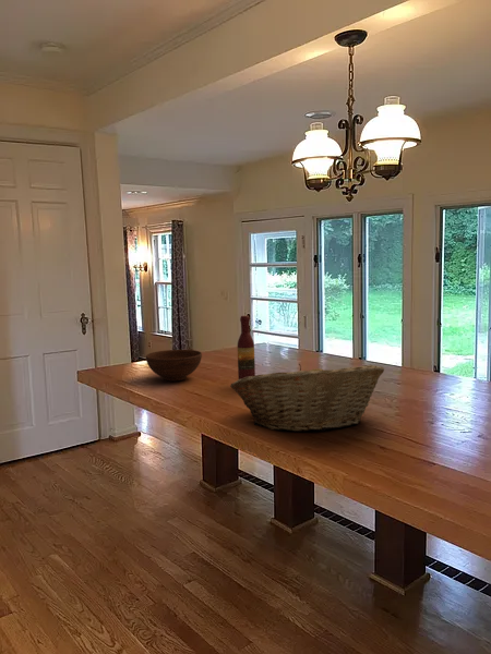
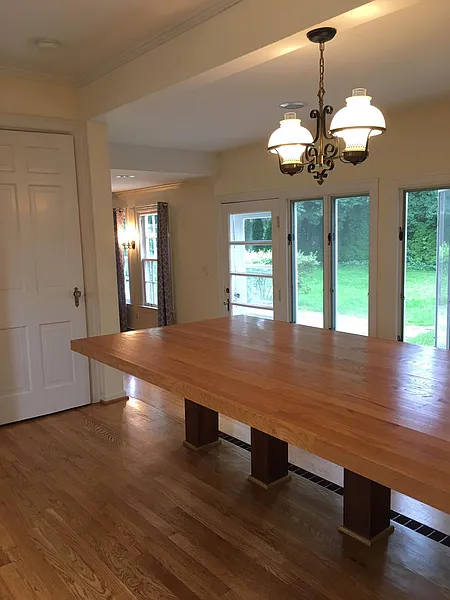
- fruit basket [229,363,385,433]
- bowl [145,349,203,383]
- wine bottle [237,315,256,379]
